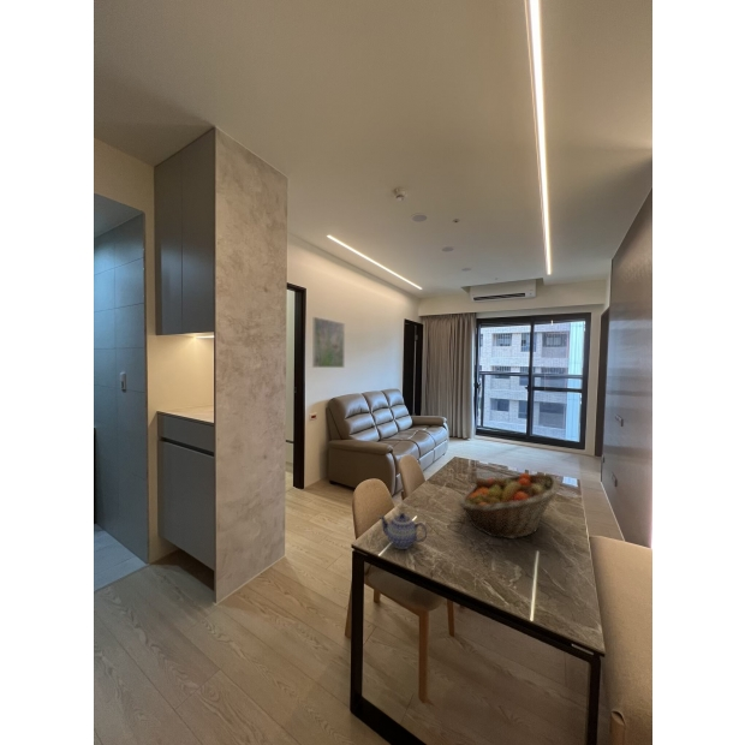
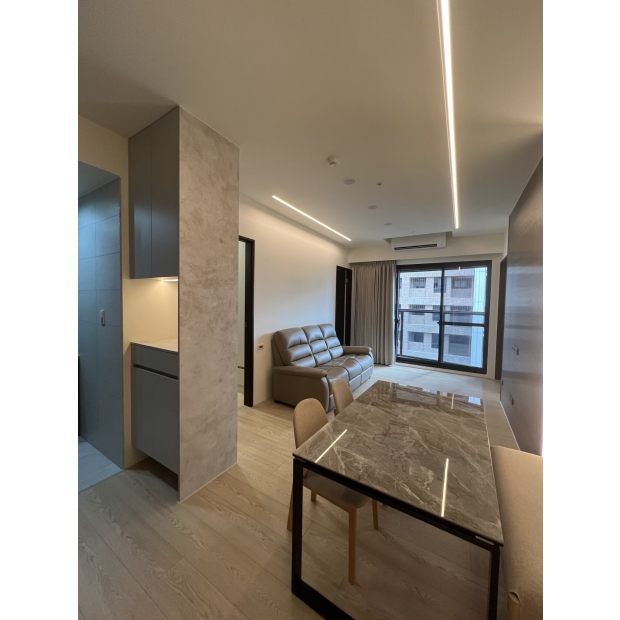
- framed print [311,316,346,369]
- fruit basket [458,471,561,540]
- teapot [377,512,428,550]
